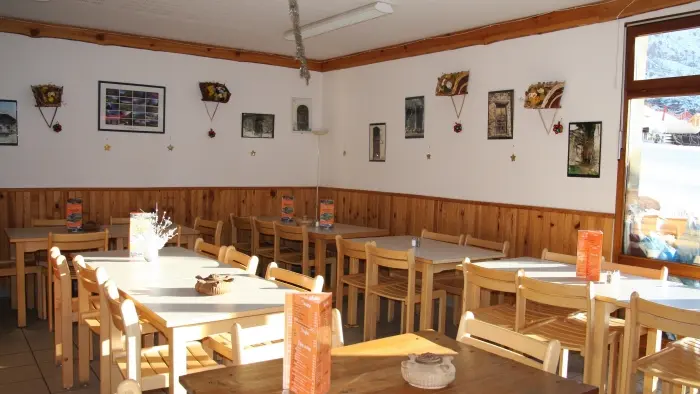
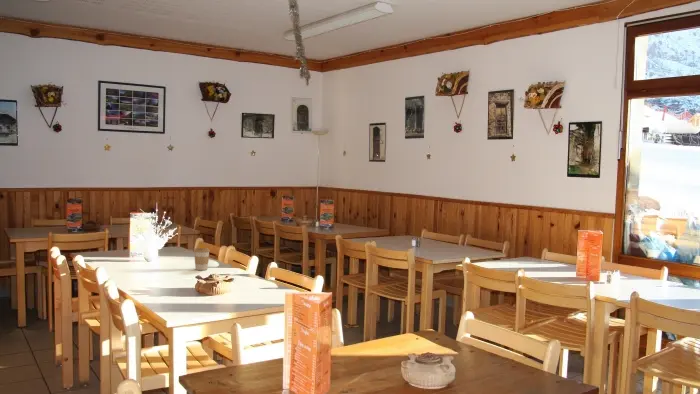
+ coffee cup [193,247,211,271]
